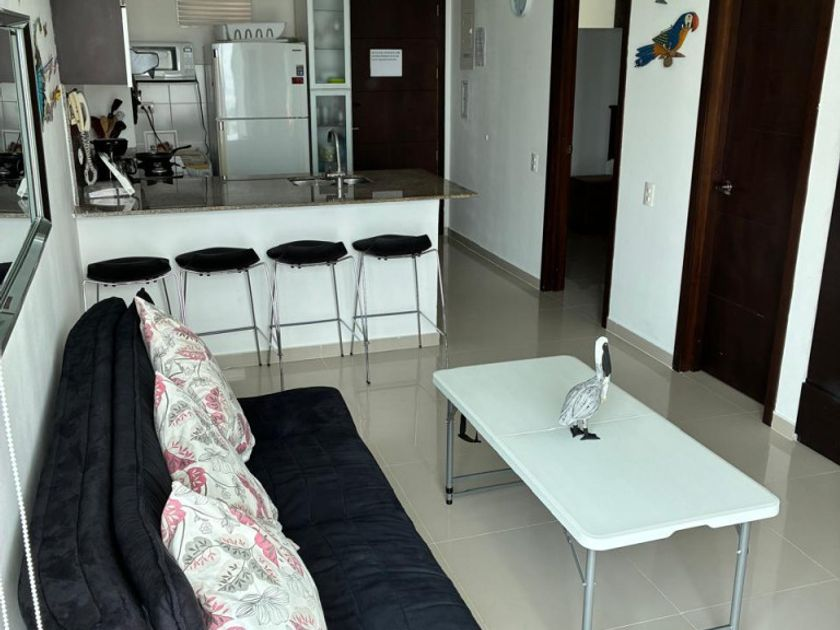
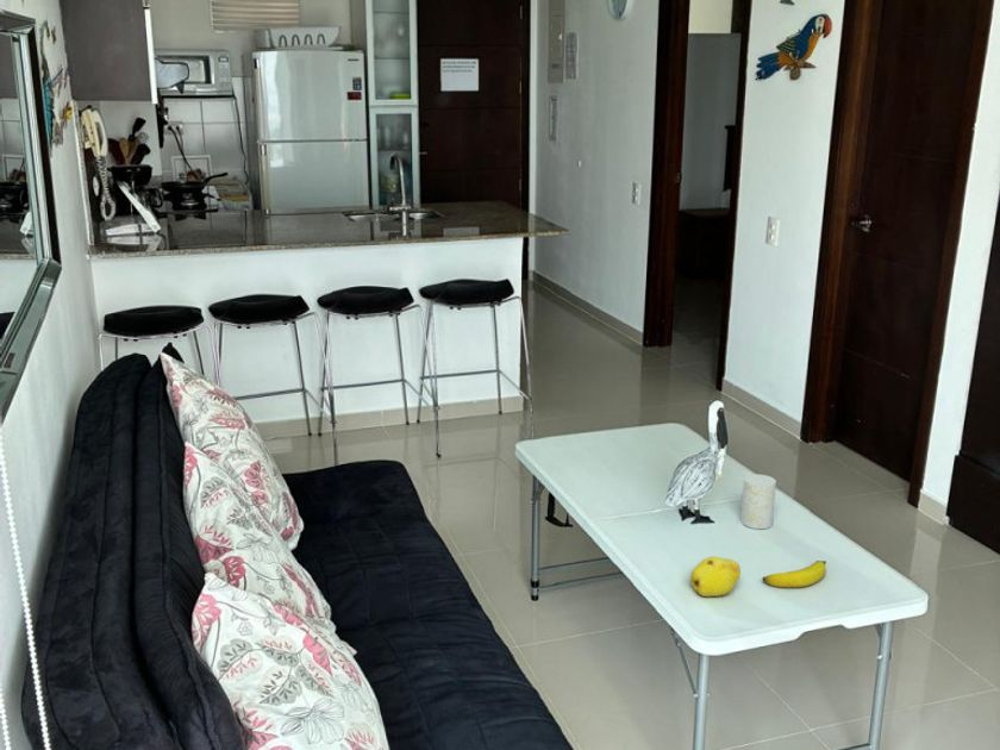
+ cup [739,473,777,530]
+ fruit [689,555,742,598]
+ banana [762,560,827,589]
